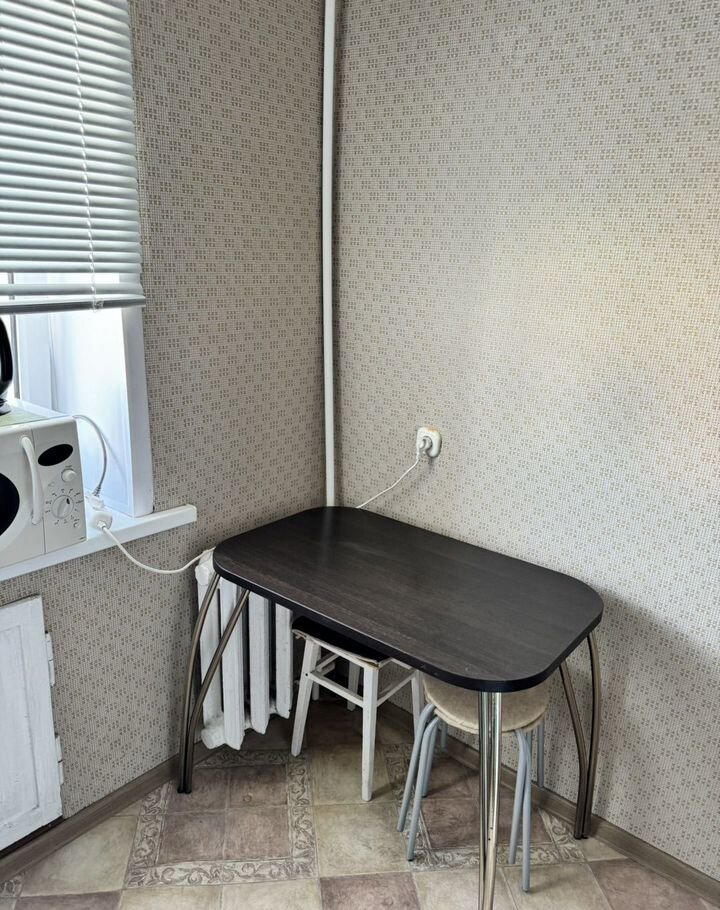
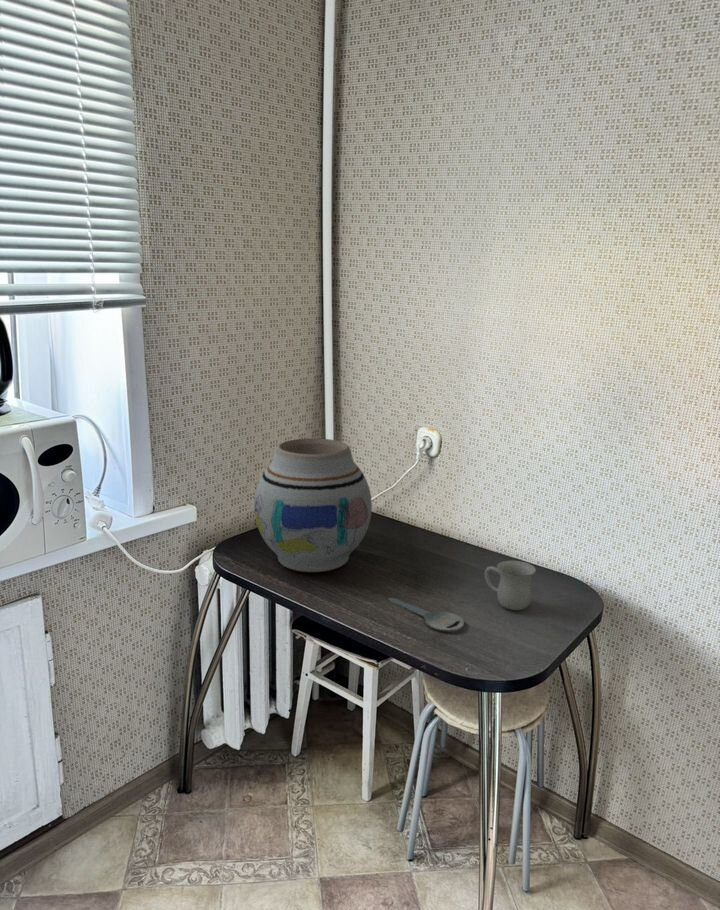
+ vase [253,437,373,573]
+ mug [484,560,537,611]
+ key [387,597,465,632]
